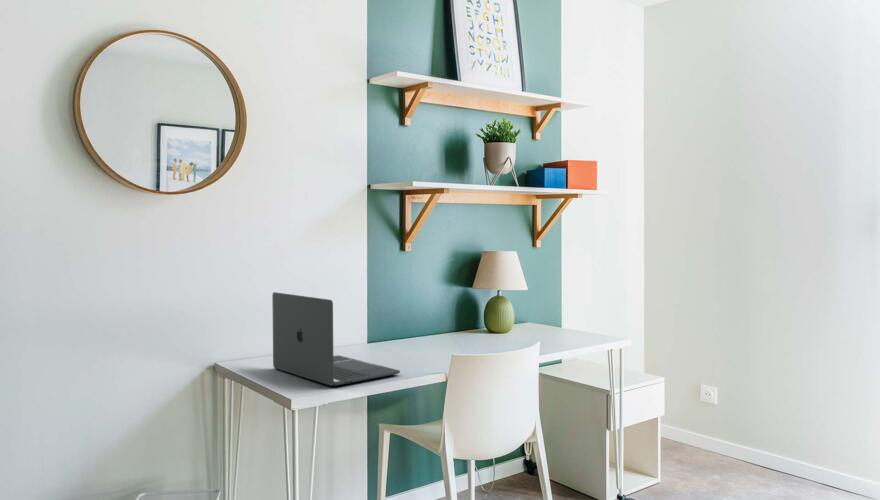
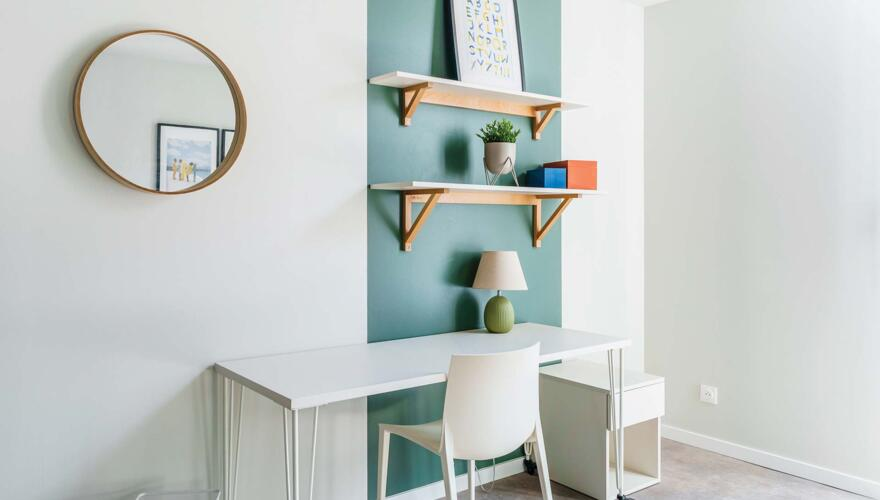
- laptop [271,291,401,387]
